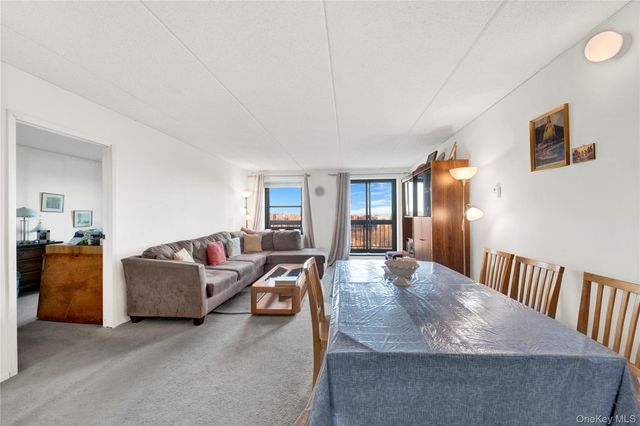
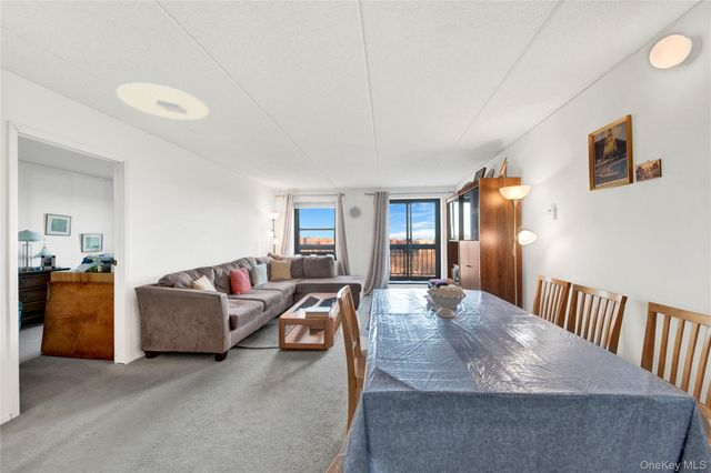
+ ceiling light [116,82,210,121]
